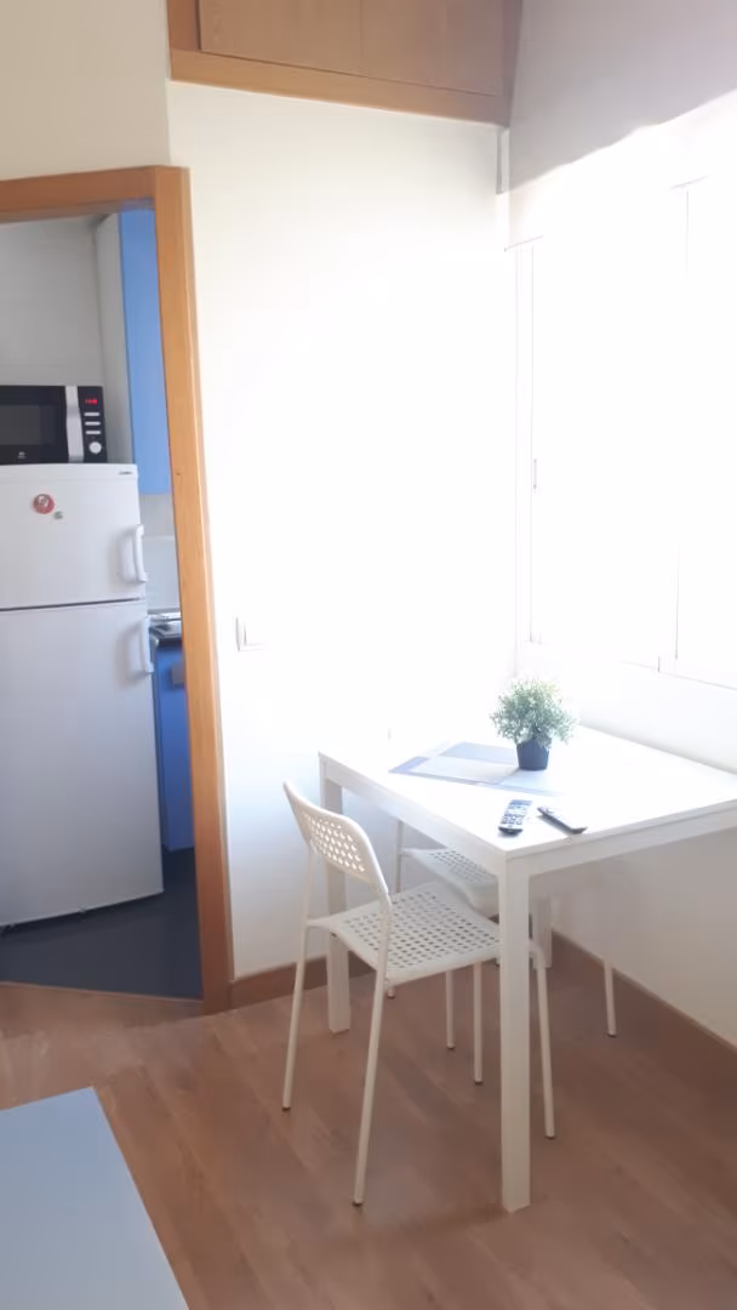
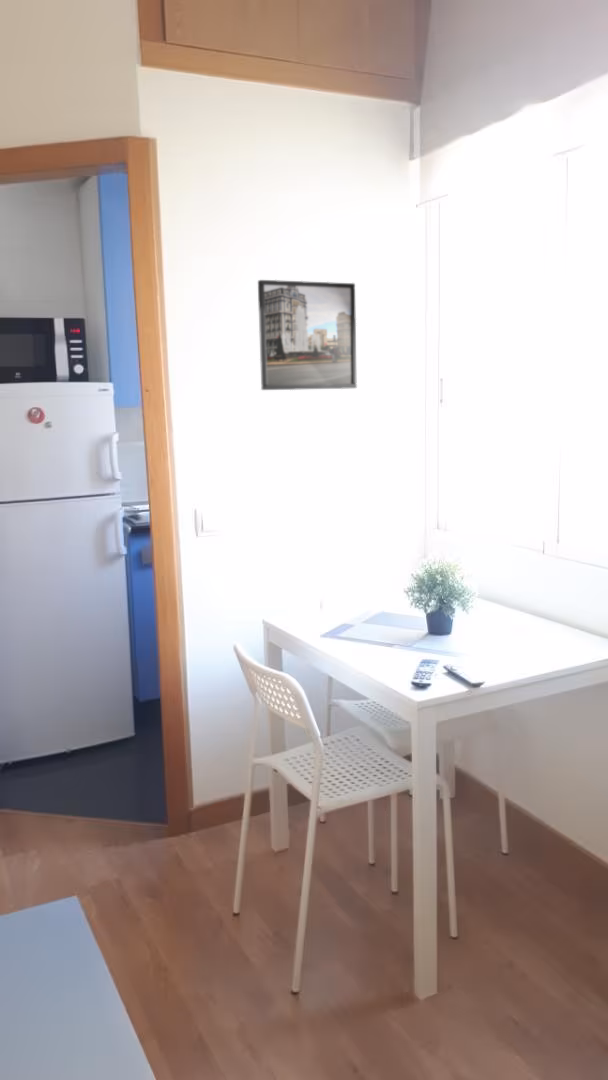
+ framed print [257,279,358,391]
